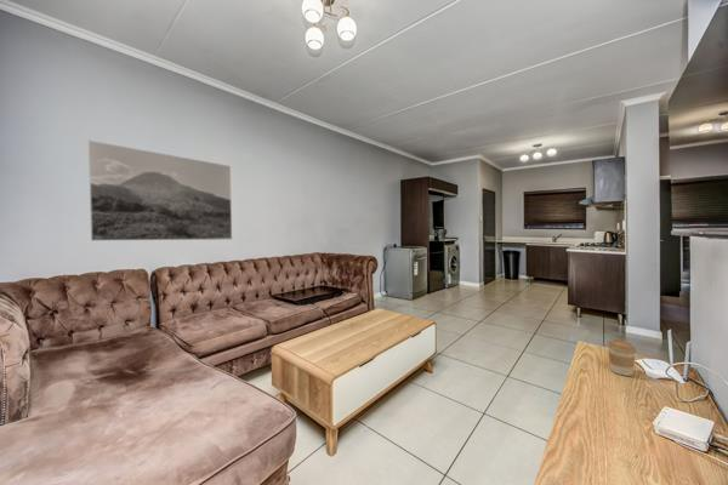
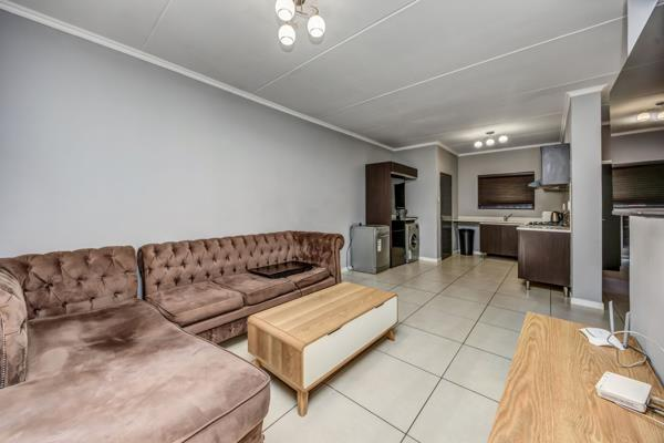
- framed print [87,139,233,241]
- coffee cup [607,338,638,377]
